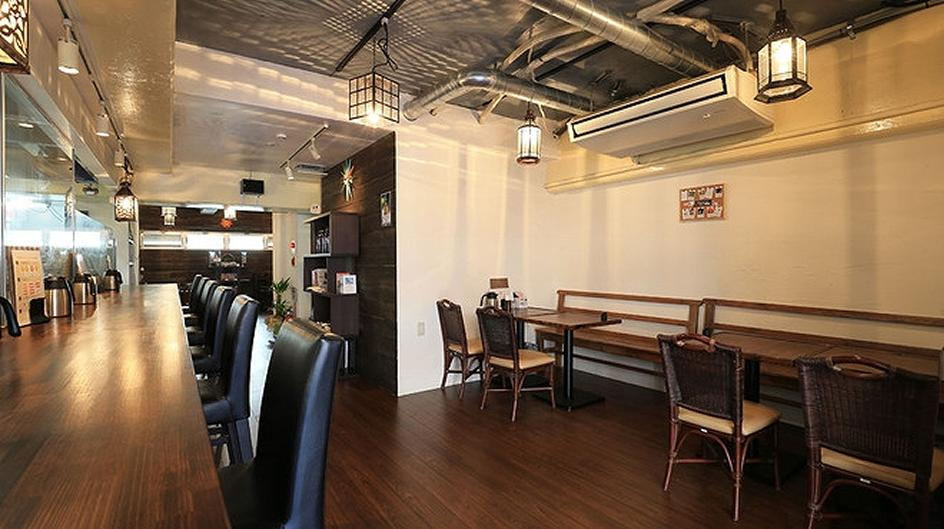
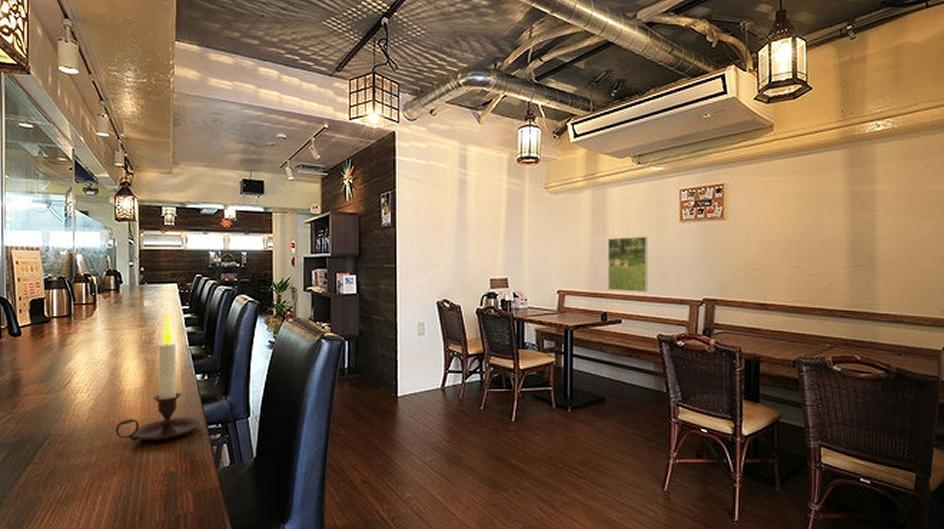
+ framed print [607,236,648,293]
+ candle [115,314,201,441]
